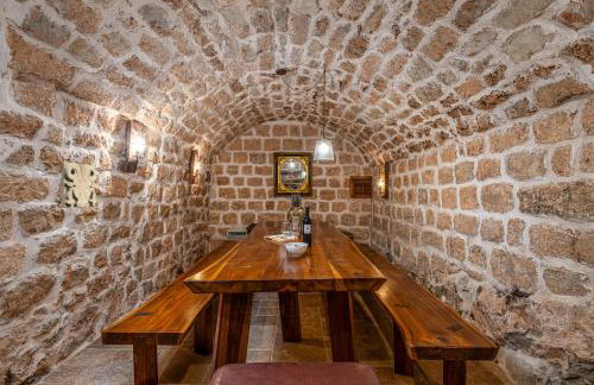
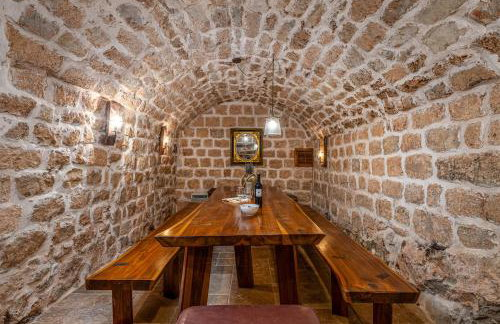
- decorative relief [61,160,97,209]
